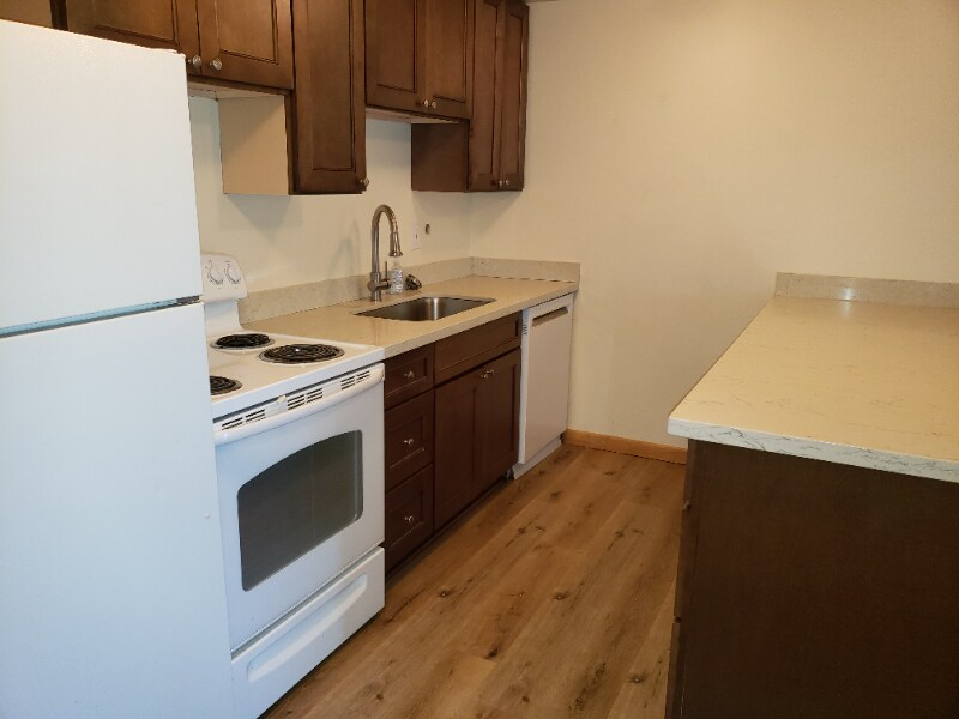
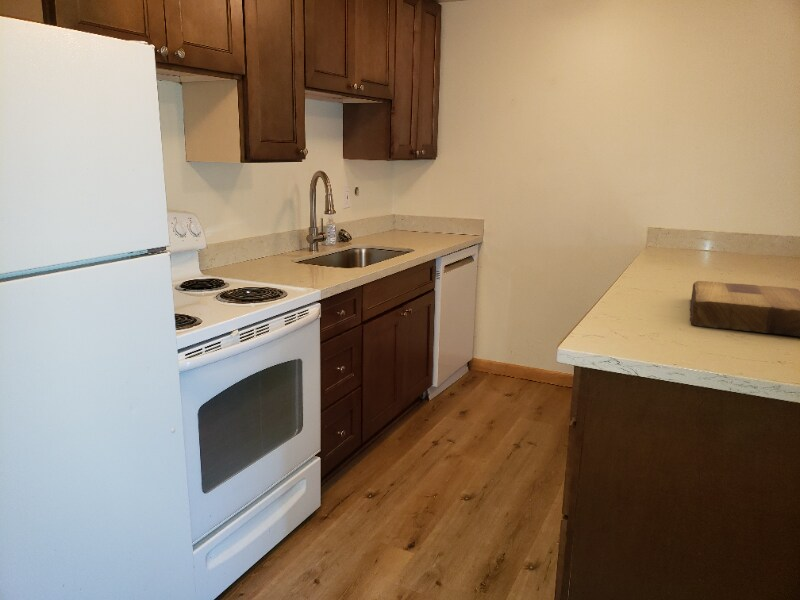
+ cutting board [689,280,800,337]
